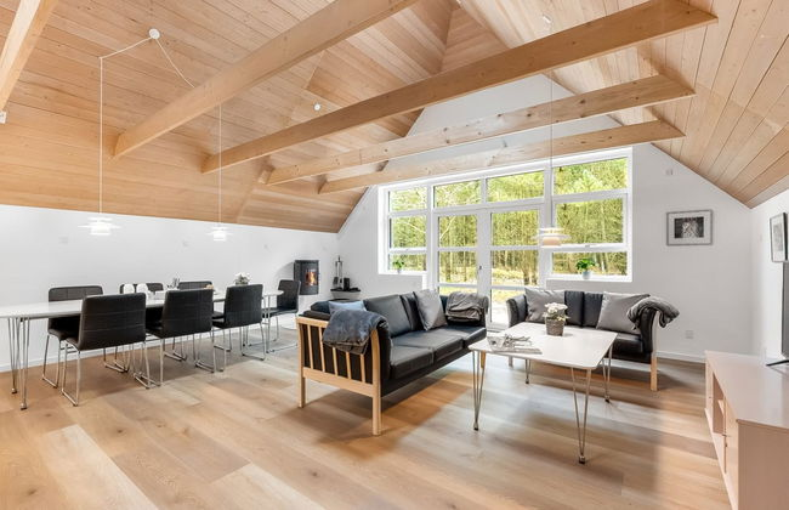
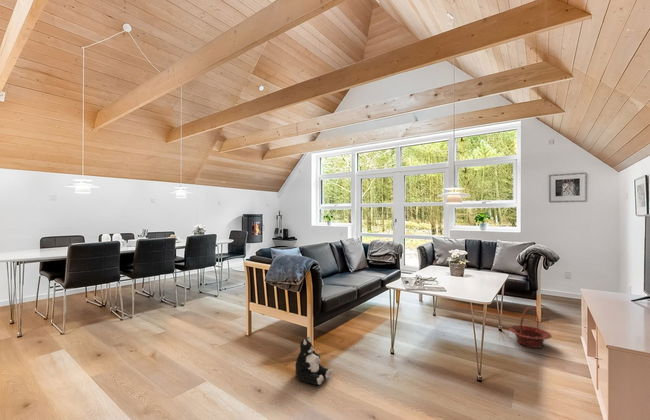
+ basket [508,306,552,349]
+ plush toy [294,336,334,386]
